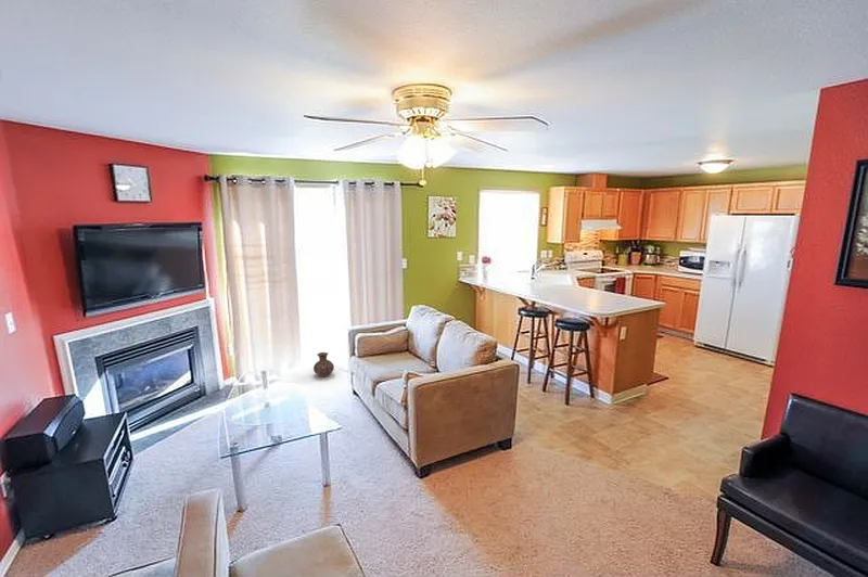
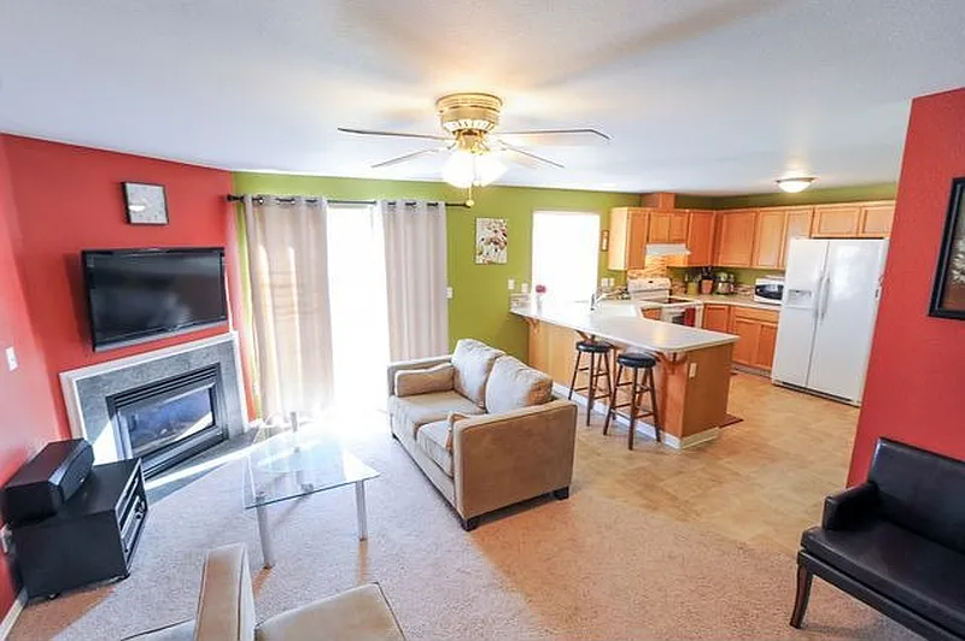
- ceramic jug [312,351,335,377]
